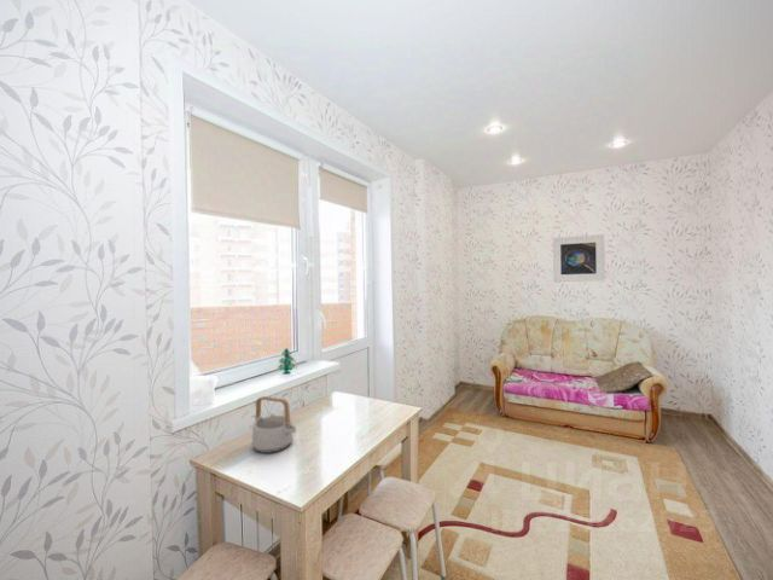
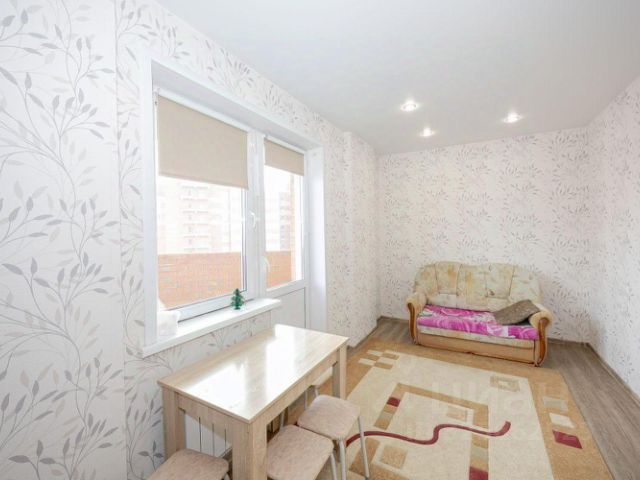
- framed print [552,233,606,283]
- teapot [251,395,297,454]
